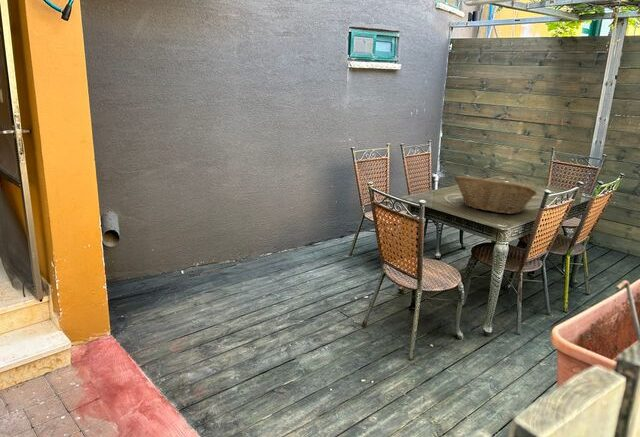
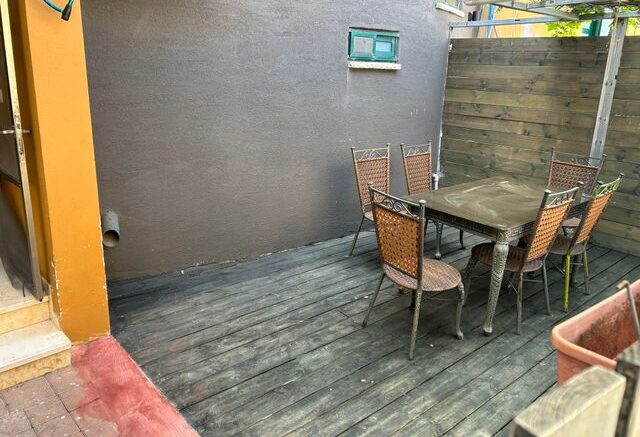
- fruit basket [454,175,538,215]
